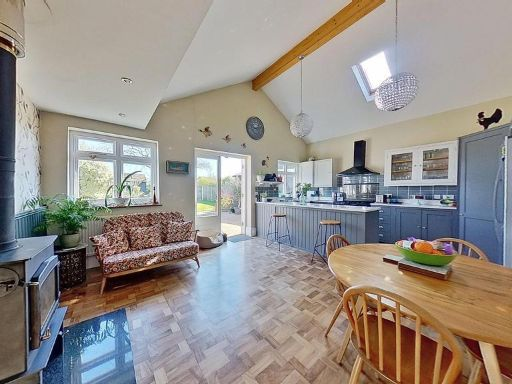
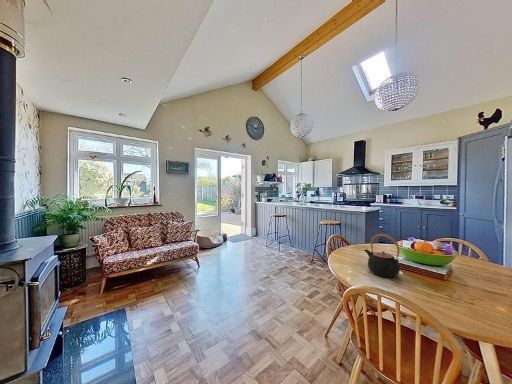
+ teapot [363,233,401,278]
